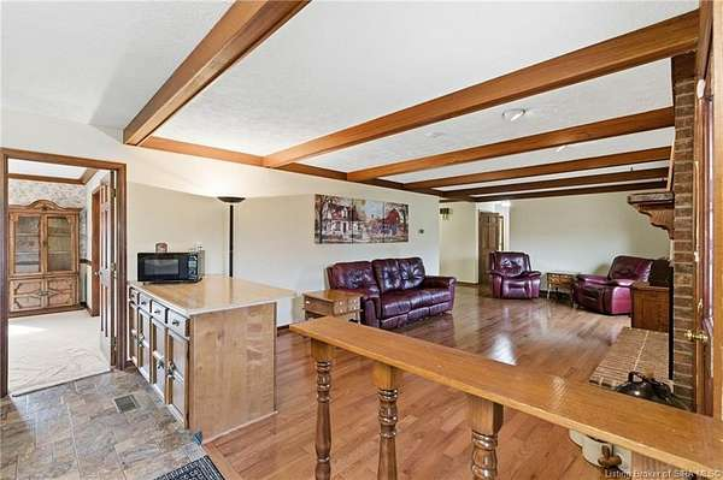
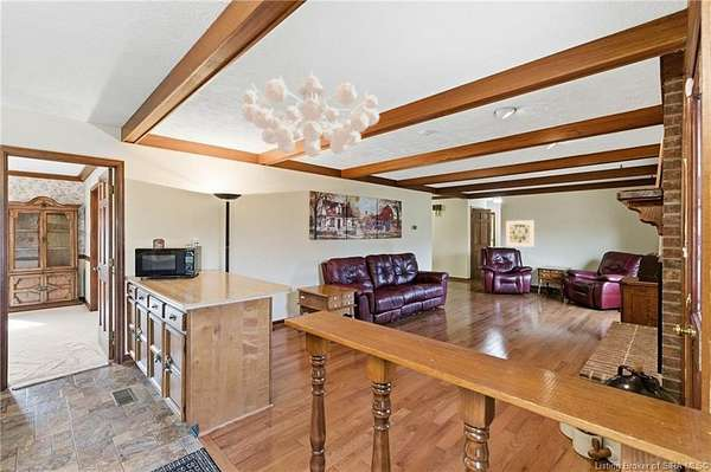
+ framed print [505,219,536,248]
+ chandelier [241,69,380,159]
